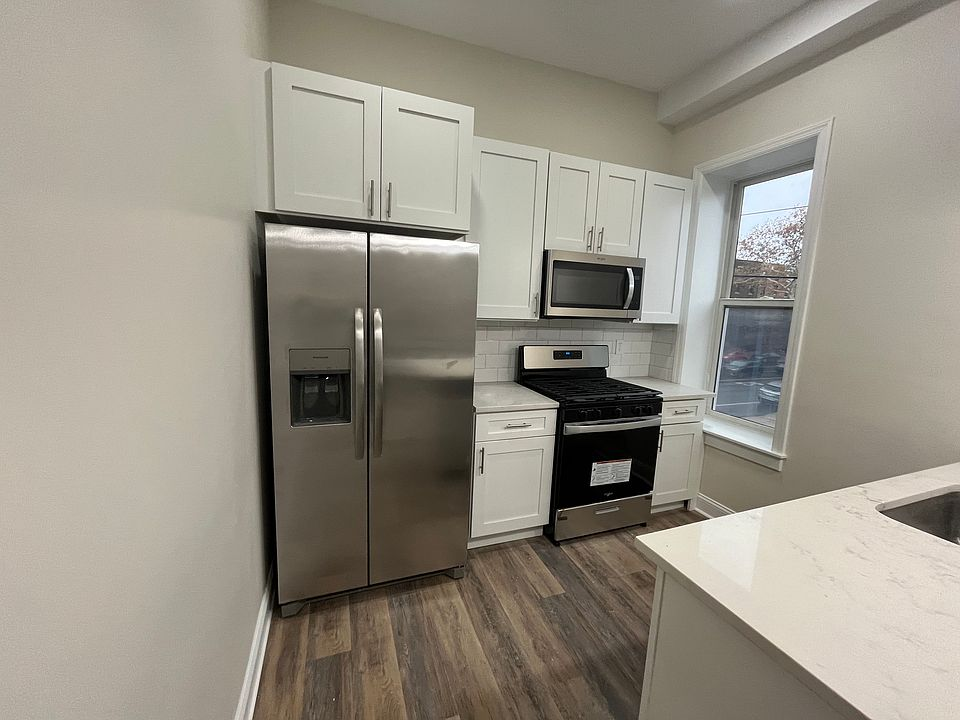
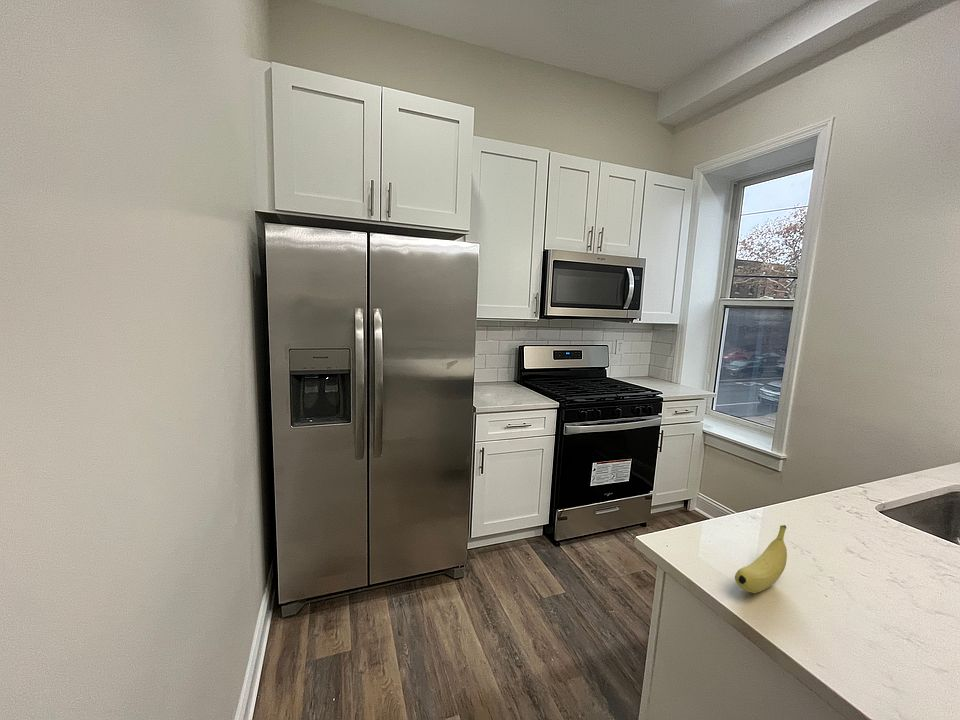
+ fruit [734,524,788,594]
